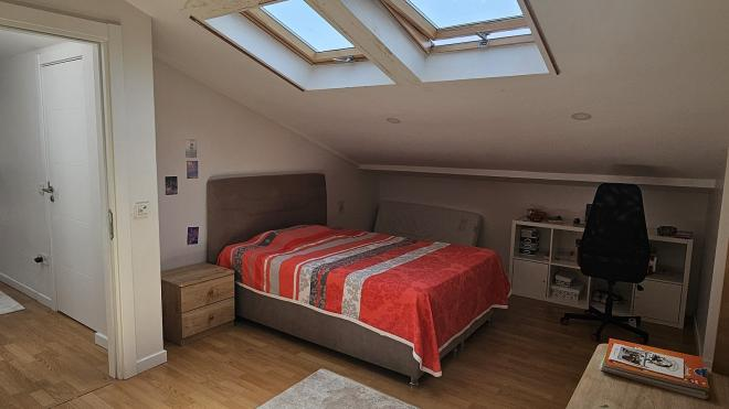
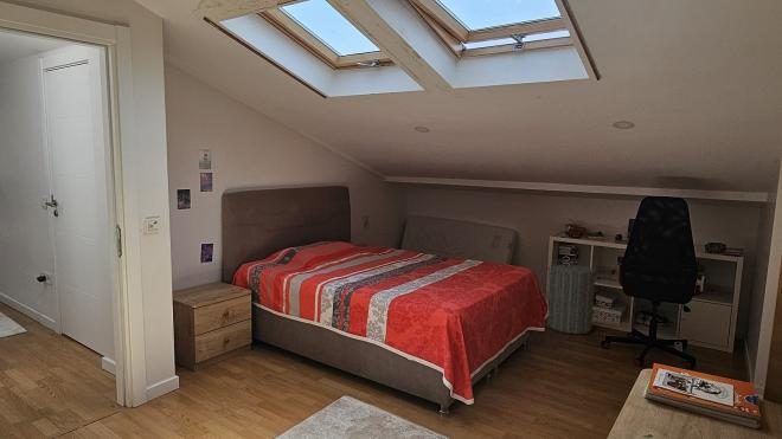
+ laundry hamper [545,258,602,335]
